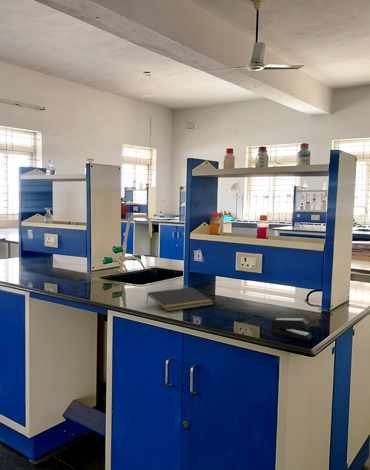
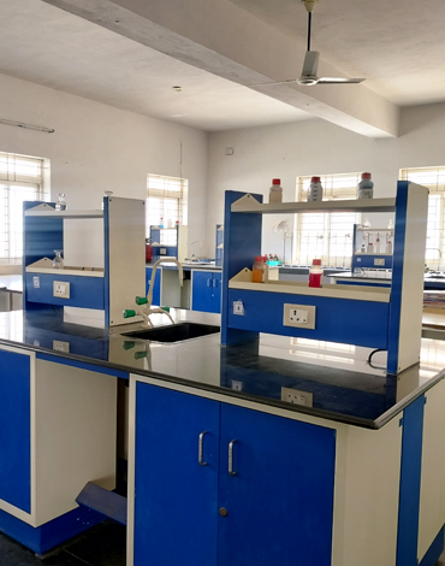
- stapler [270,317,313,341]
- notepad [145,286,214,313]
